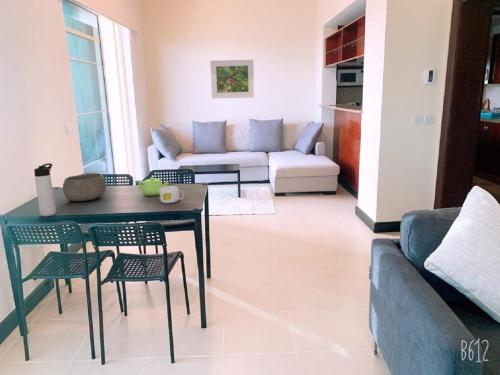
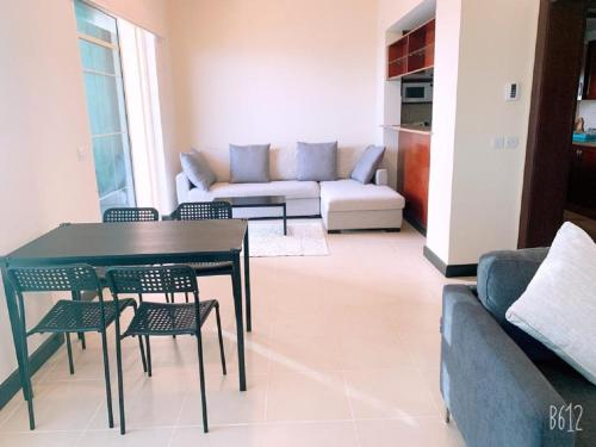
- bowl [62,172,107,202]
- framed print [209,59,255,99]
- teapot [137,176,170,196]
- thermos bottle [33,162,57,217]
- mug [159,185,185,204]
